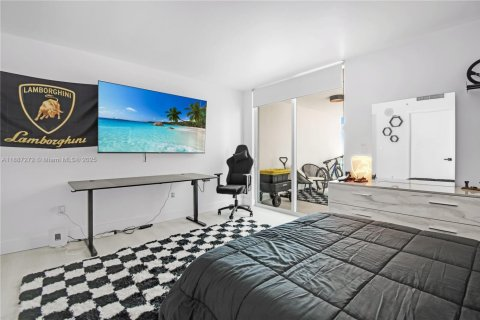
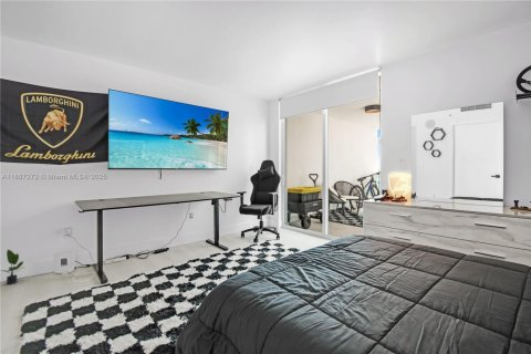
+ potted plant [0,249,25,285]
